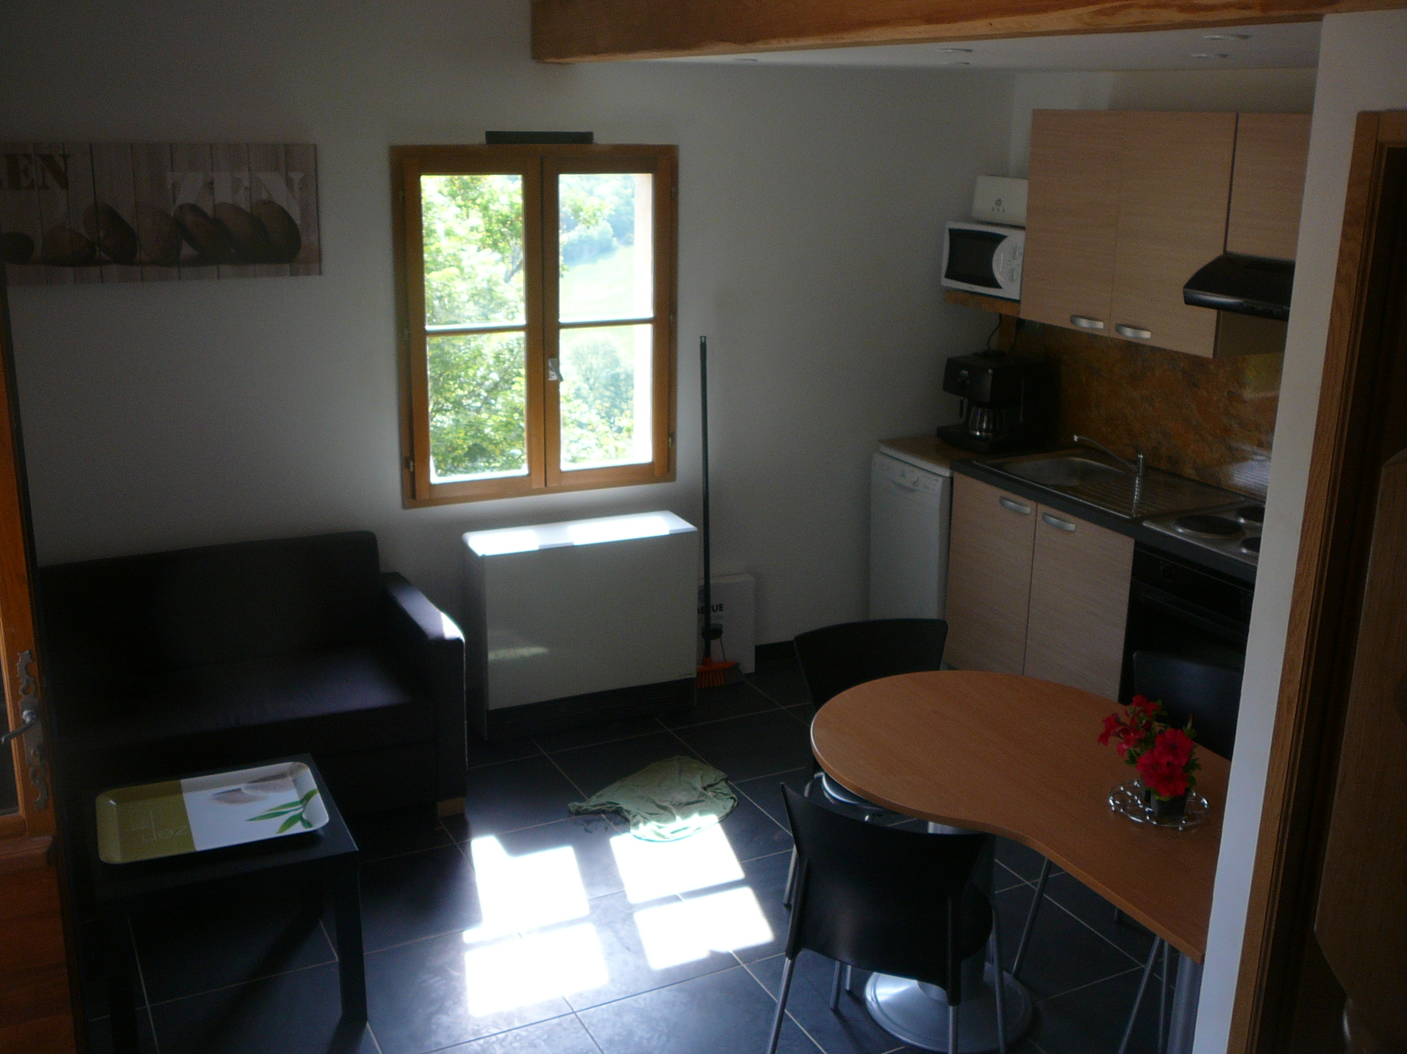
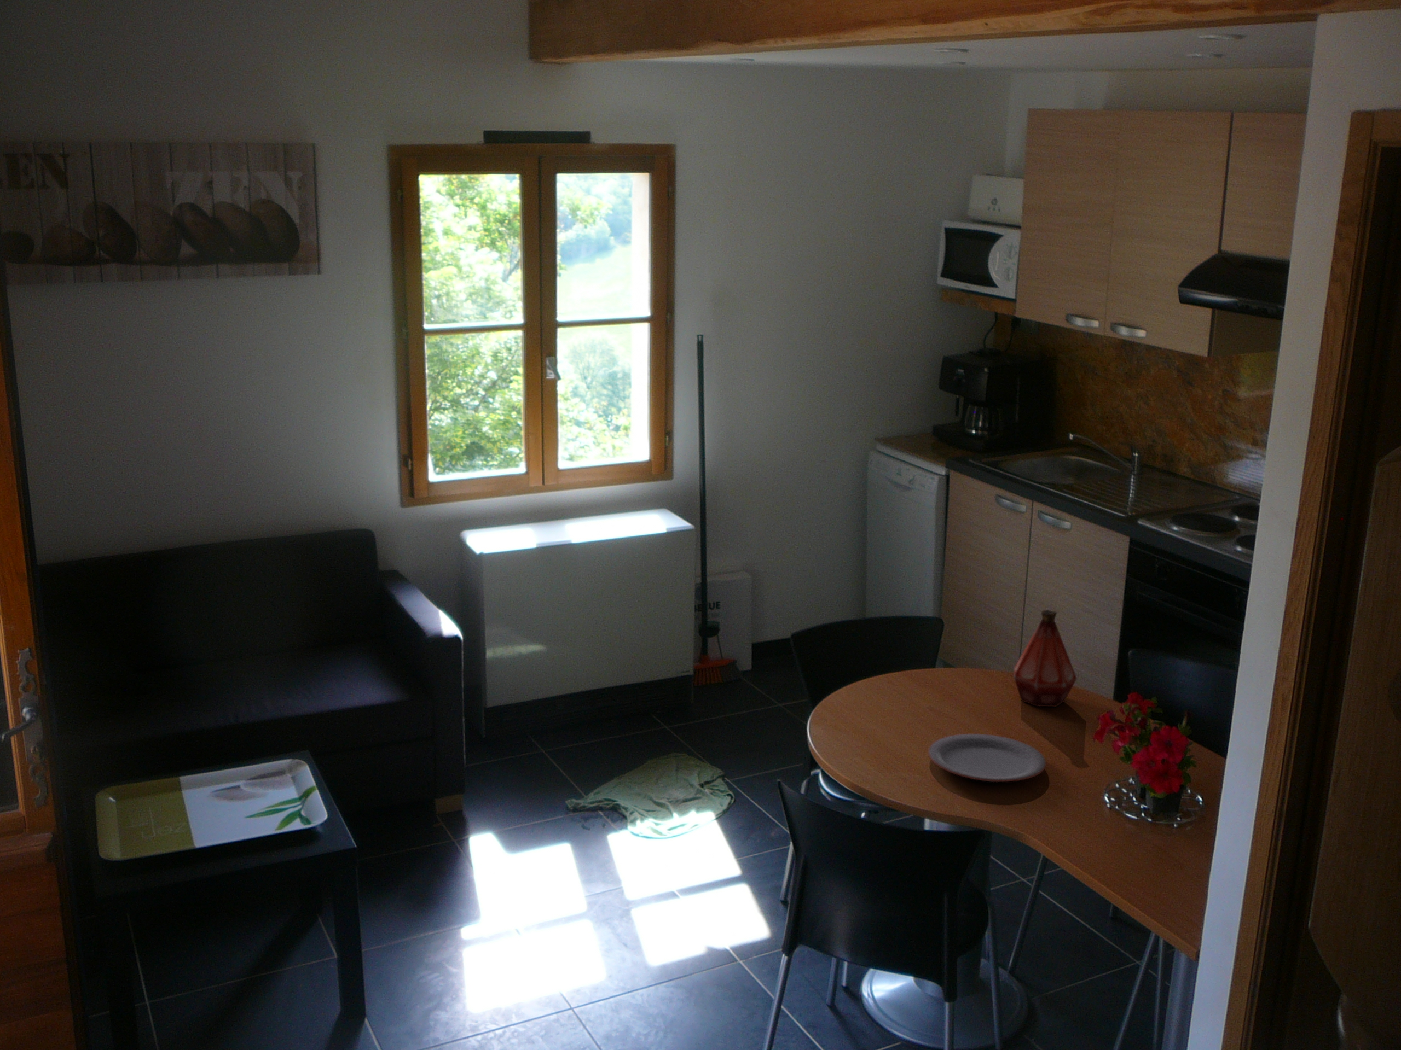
+ plate [928,733,1047,783]
+ bottle [1013,609,1078,707]
